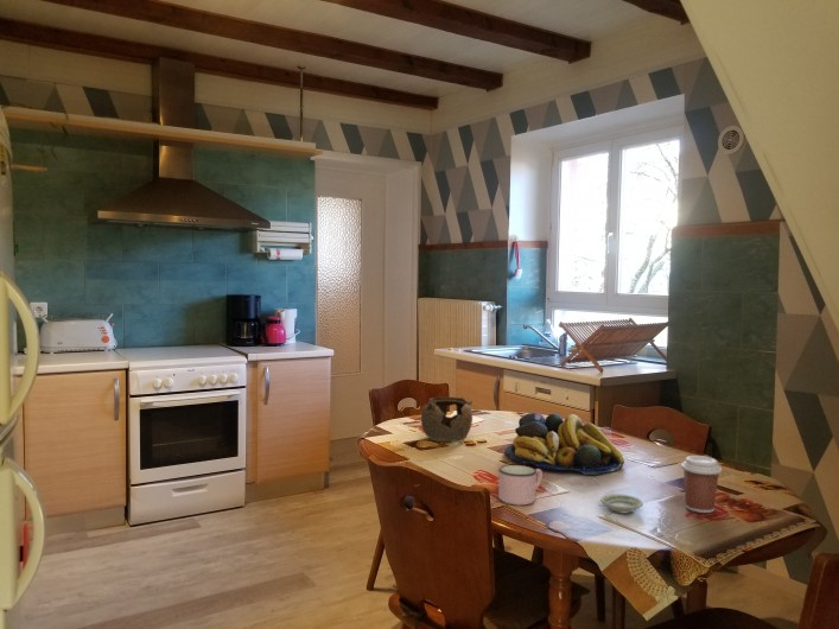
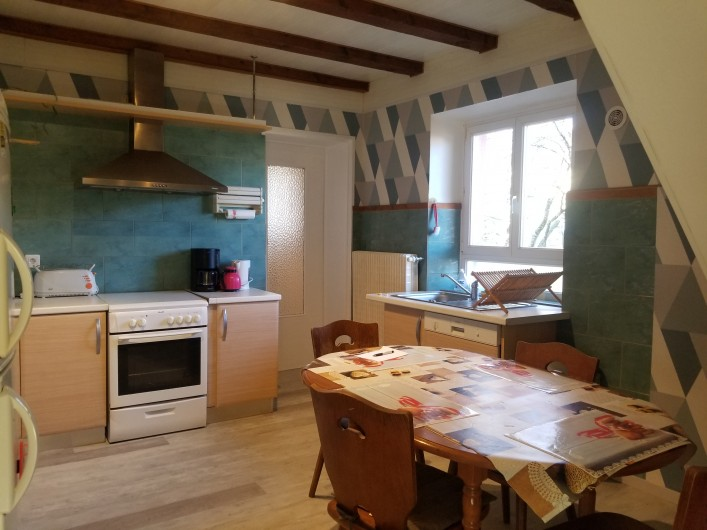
- fruit bowl [504,412,625,476]
- teapot [420,396,473,443]
- coffee cup [680,455,723,514]
- saucer [599,493,644,514]
- mug [497,464,544,507]
